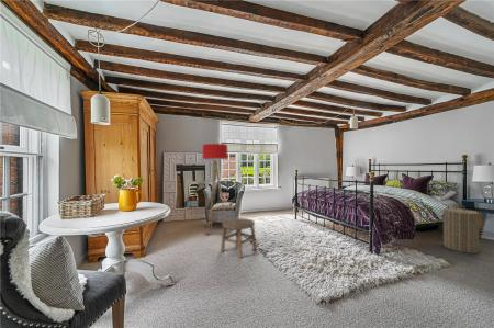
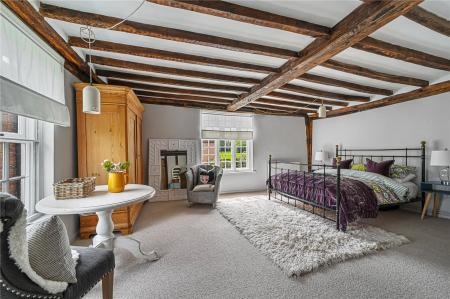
- floor lamp [202,143,229,237]
- stool [220,217,258,259]
- laundry hamper [440,204,482,255]
